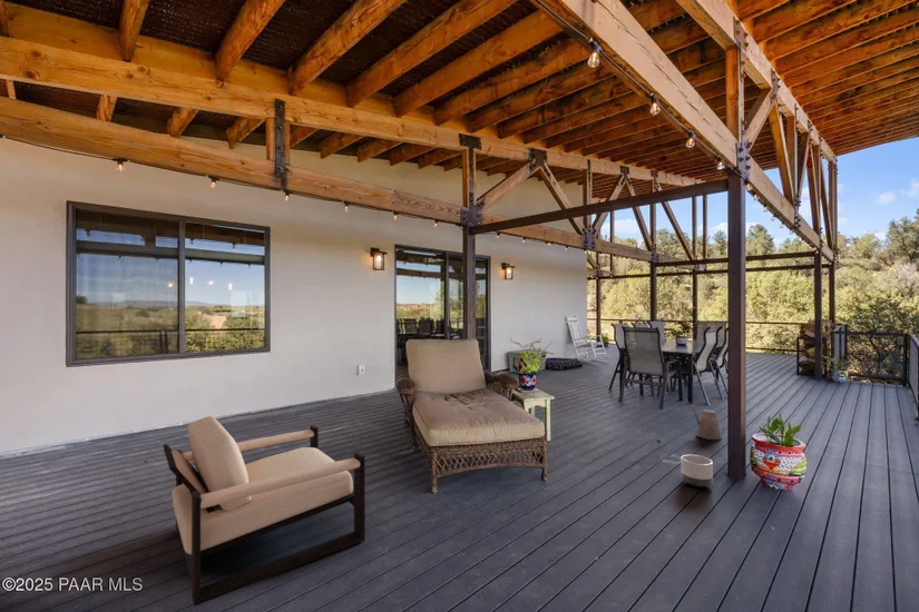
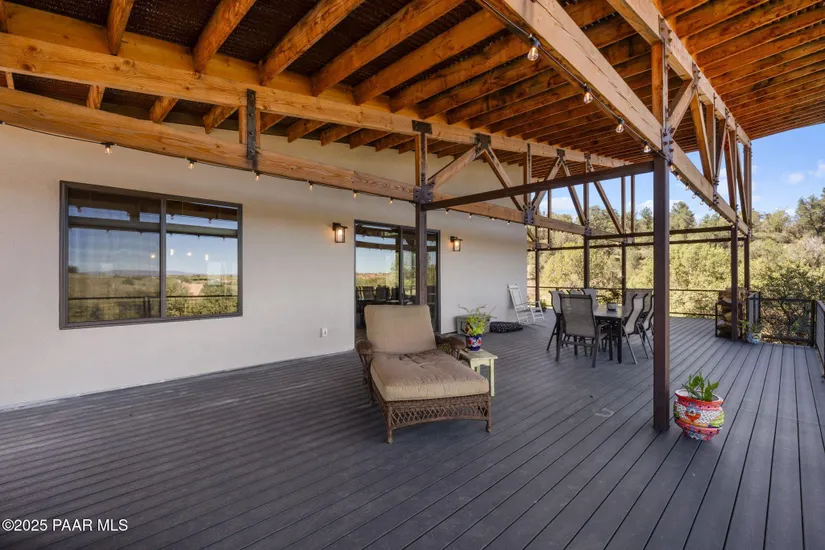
- armchair [162,415,366,608]
- planter [680,454,714,488]
- watering can [687,402,723,441]
